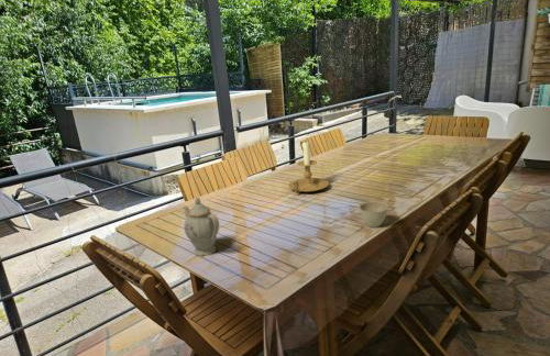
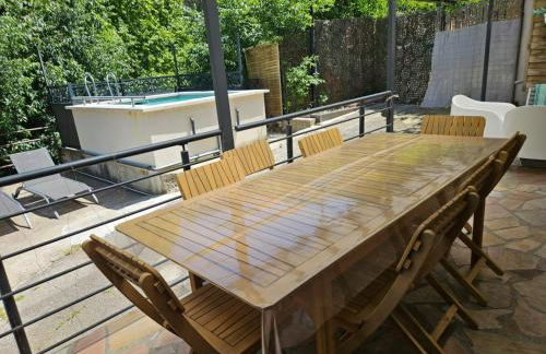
- flower pot [359,201,389,229]
- chinaware [182,196,220,257]
- candle holder [287,141,330,194]
